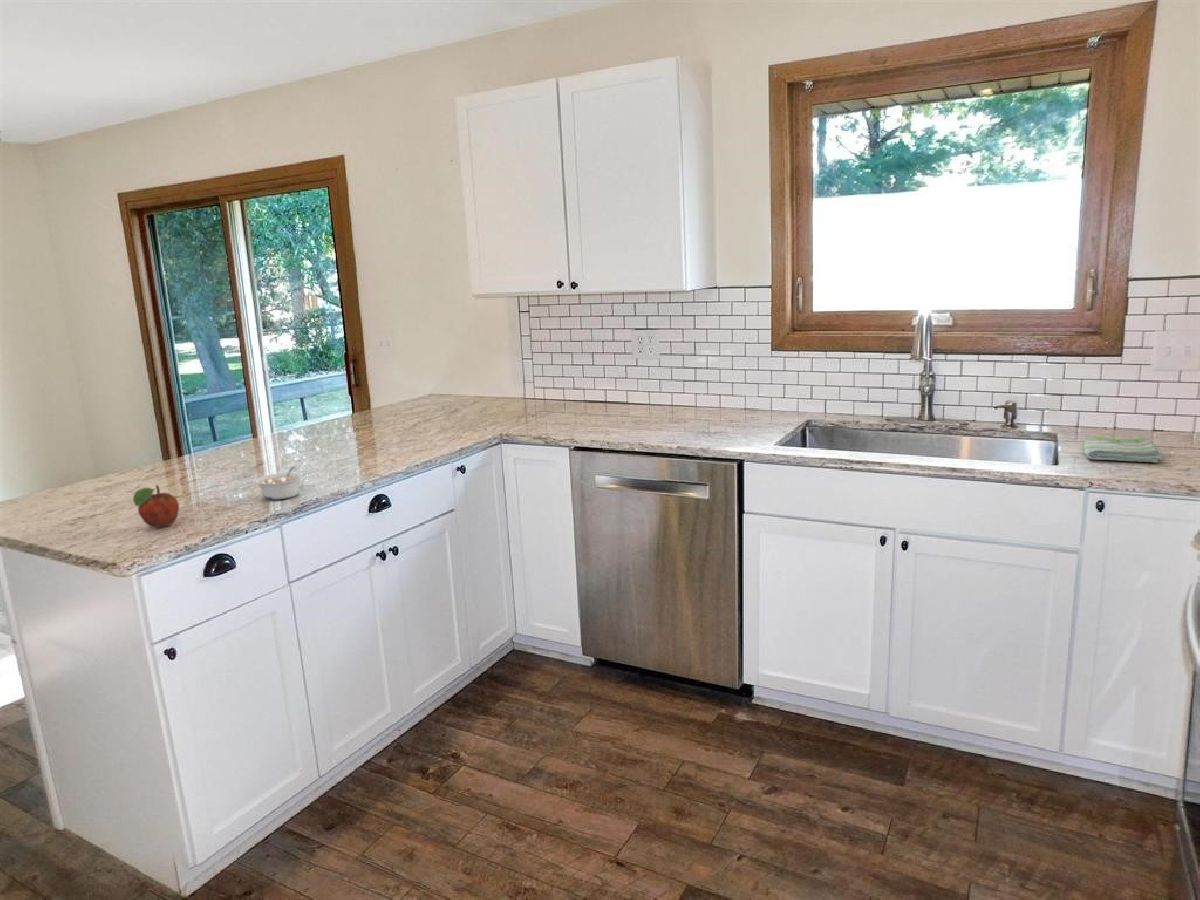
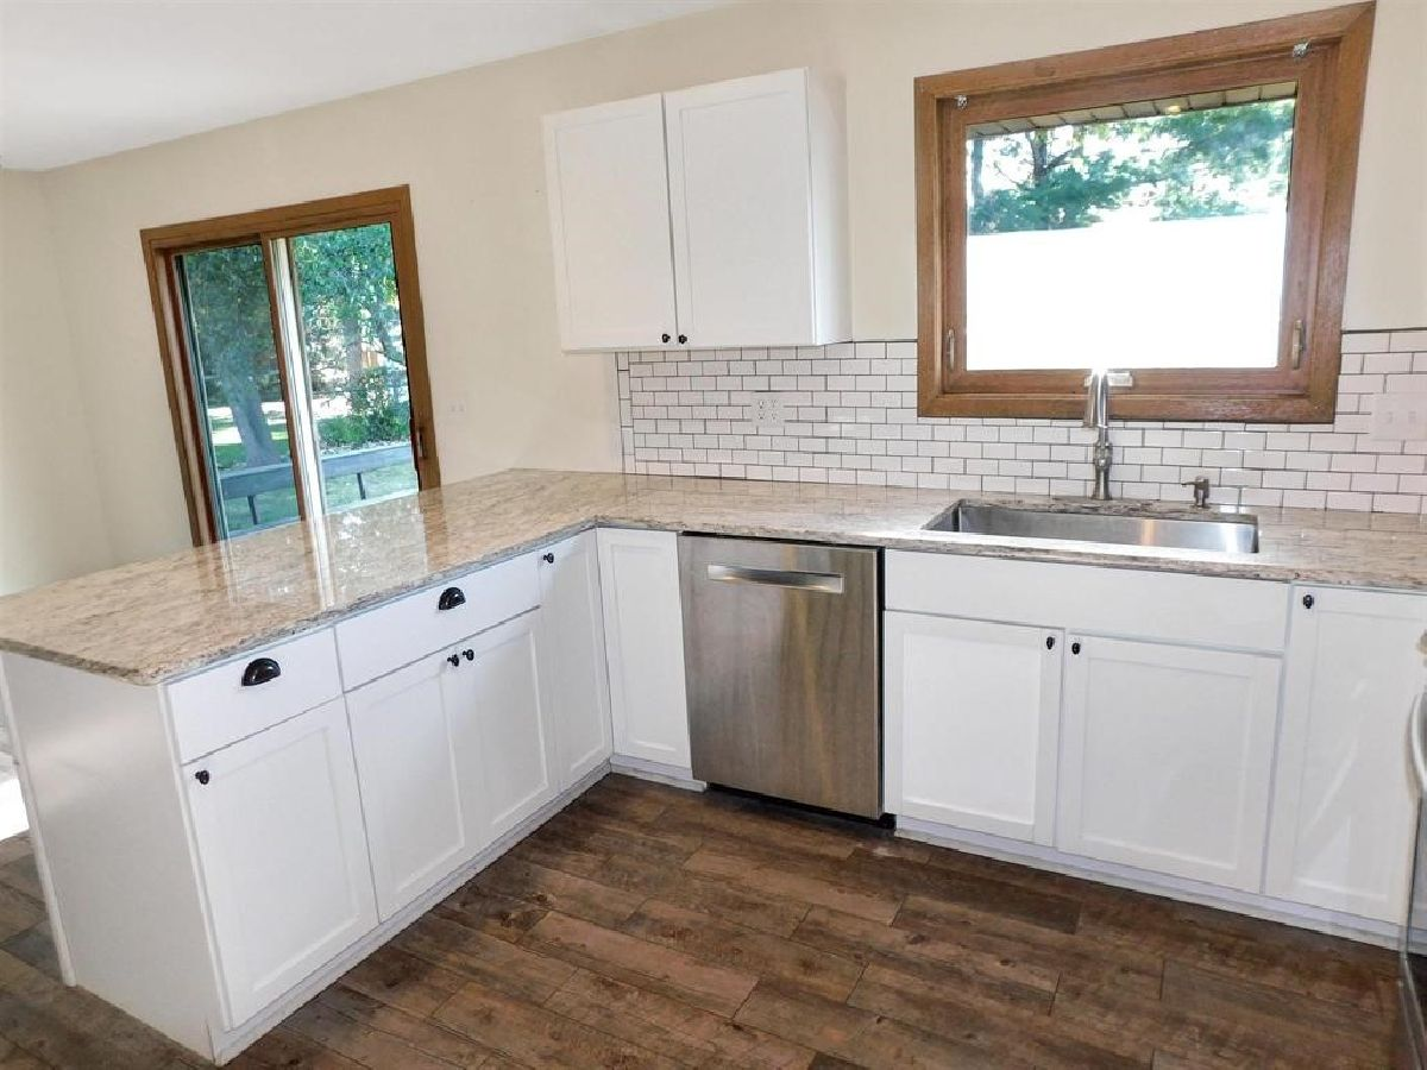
- fruit [132,484,180,528]
- legume [254,465,305,500]
- dish towel [1083,436,1164,463]
